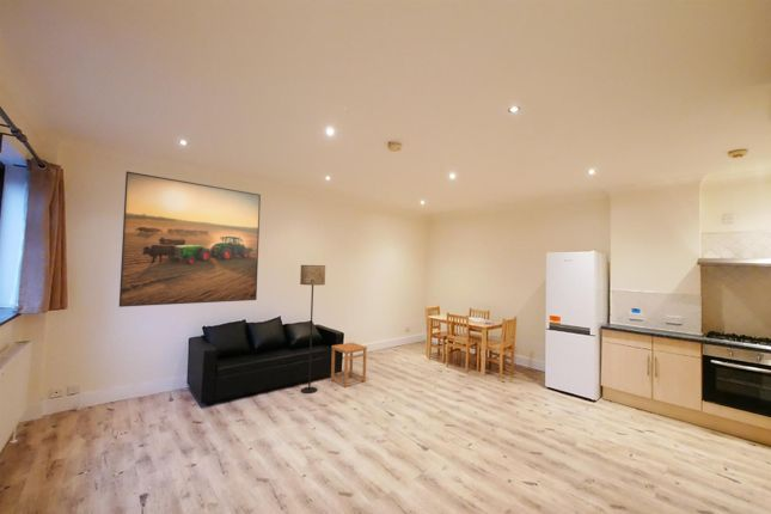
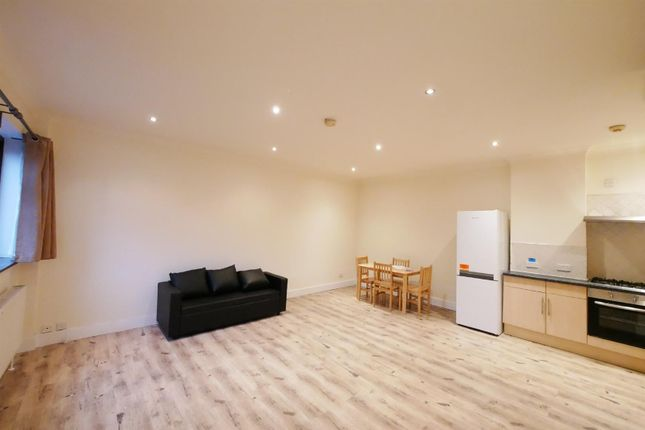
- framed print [118,170,262,308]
- floor lamp [299,264,326,394]
- side table [330,341,368,388]
